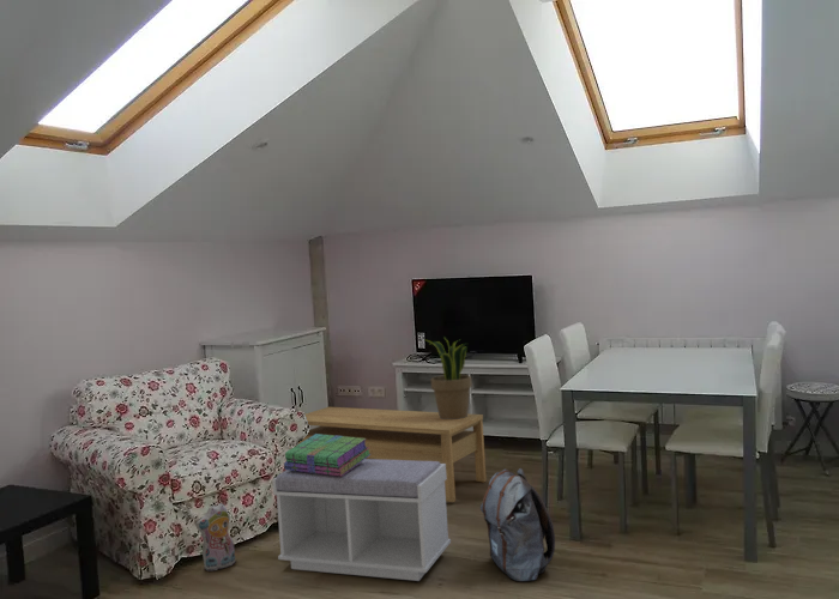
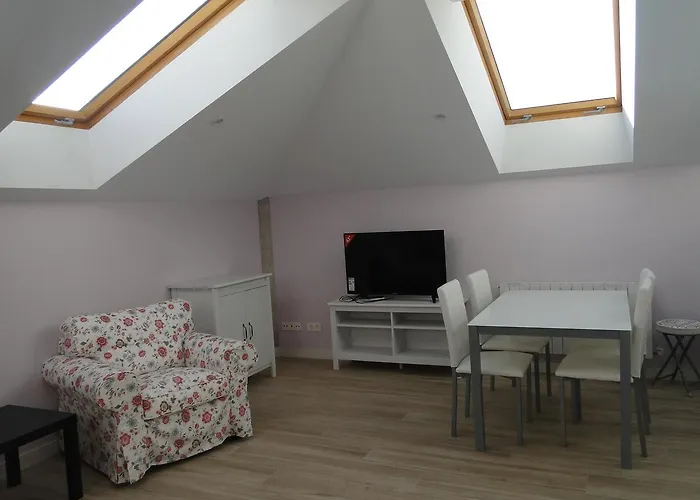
- backpack [479,467,556,582]
- stack of books [283,434,370,477]
- bench [272,458,452,582]
- coffee table [298,406,488,503]
- potted plant [422,335,473,419]
- plush toy [194,502,236,573]
